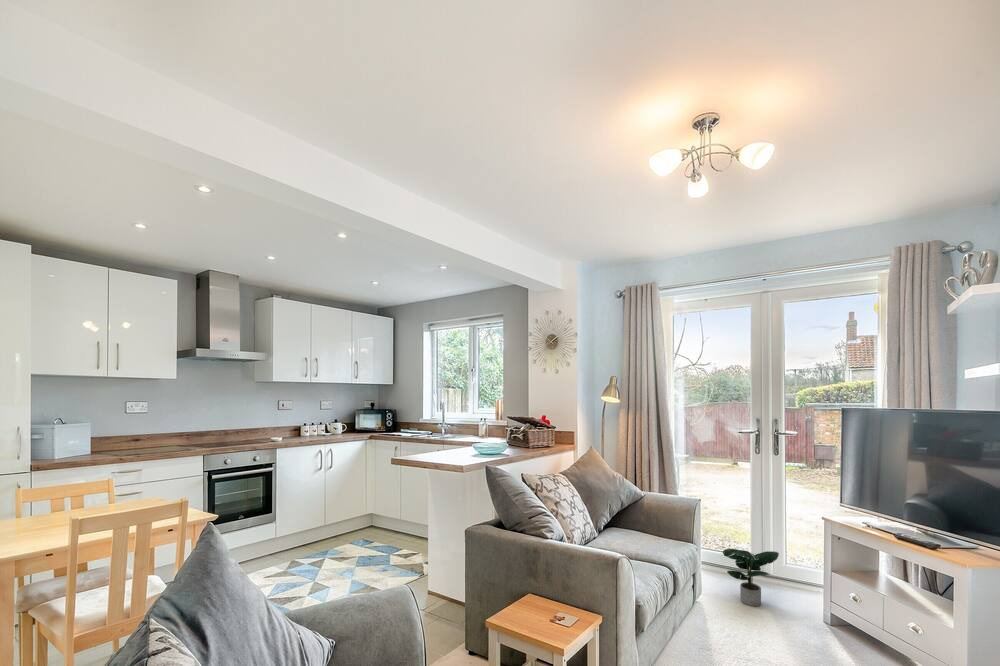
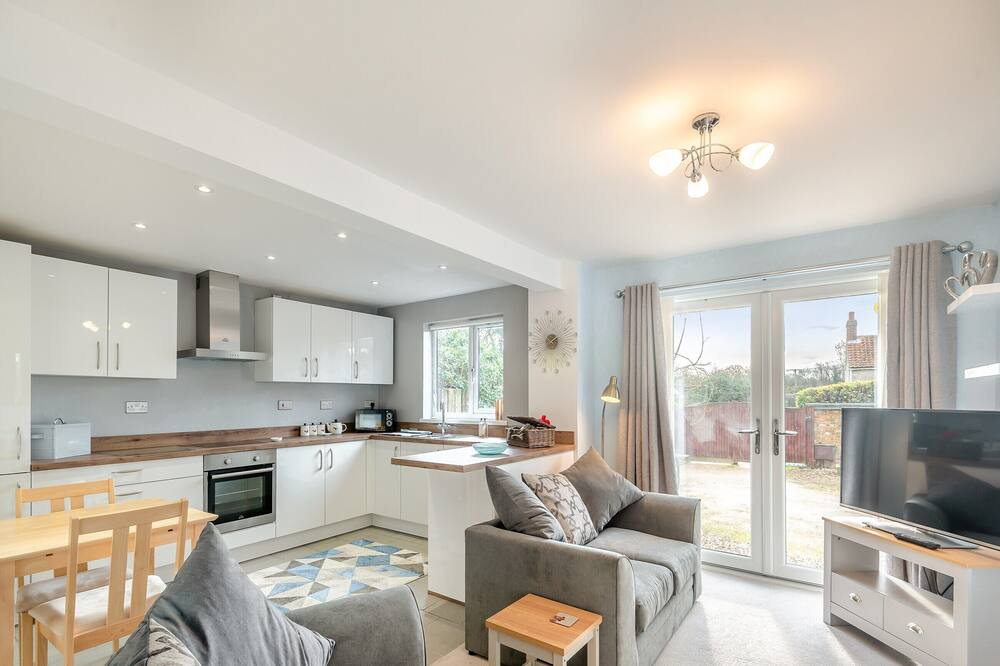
- potted plant [722,548,780,607]
